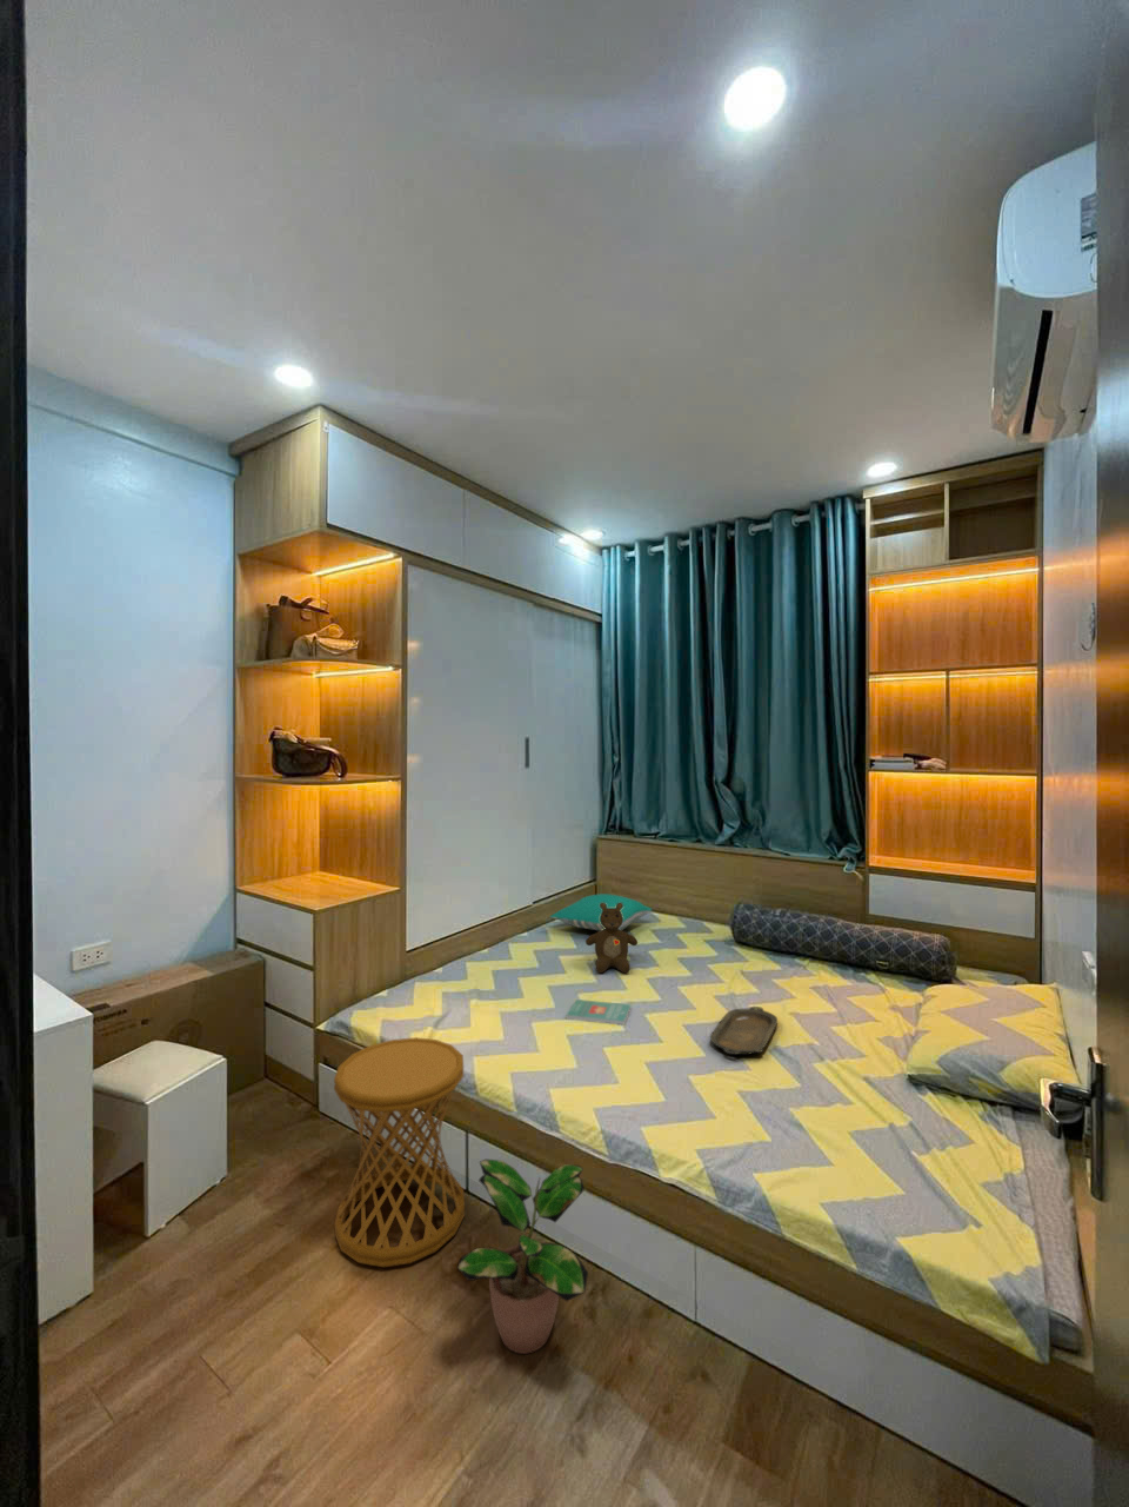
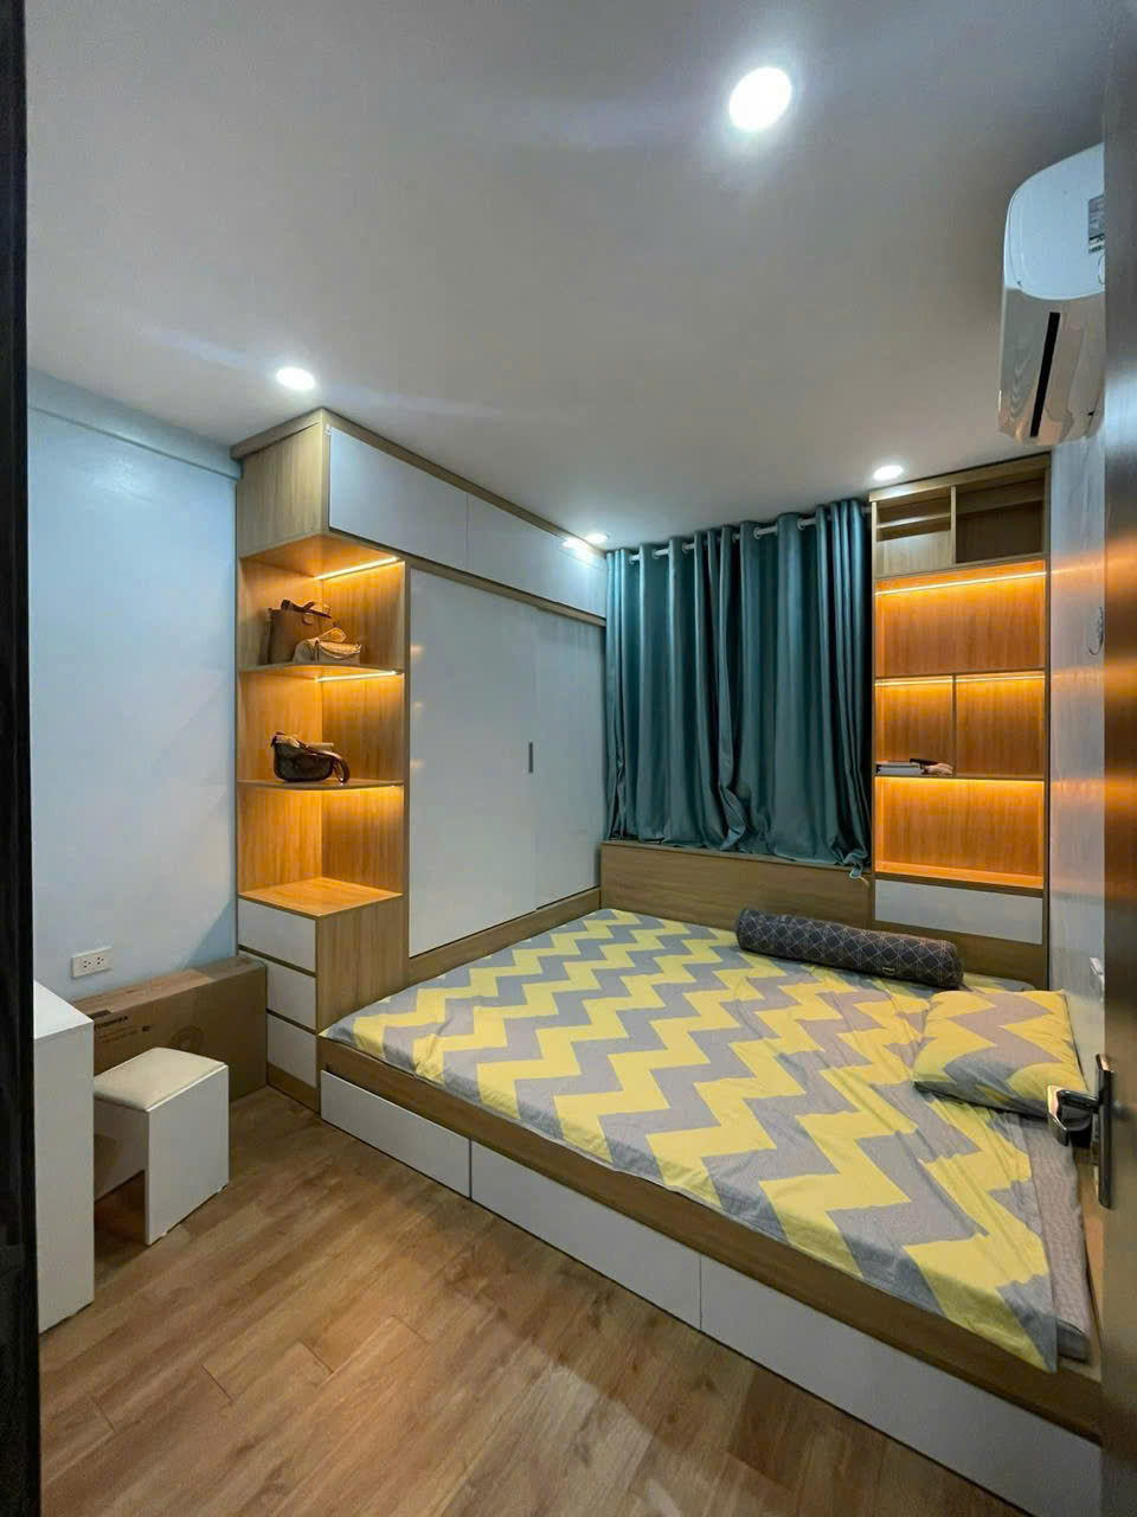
- side table [333,1036,466,1268]
- teddy bear [585,902,638,974]
- serving tray [709,1005,778,1056]
- pillow [549,892,652,931]
- book [566,998,632,1026]
- potted plant [457,1158,589,1355]
